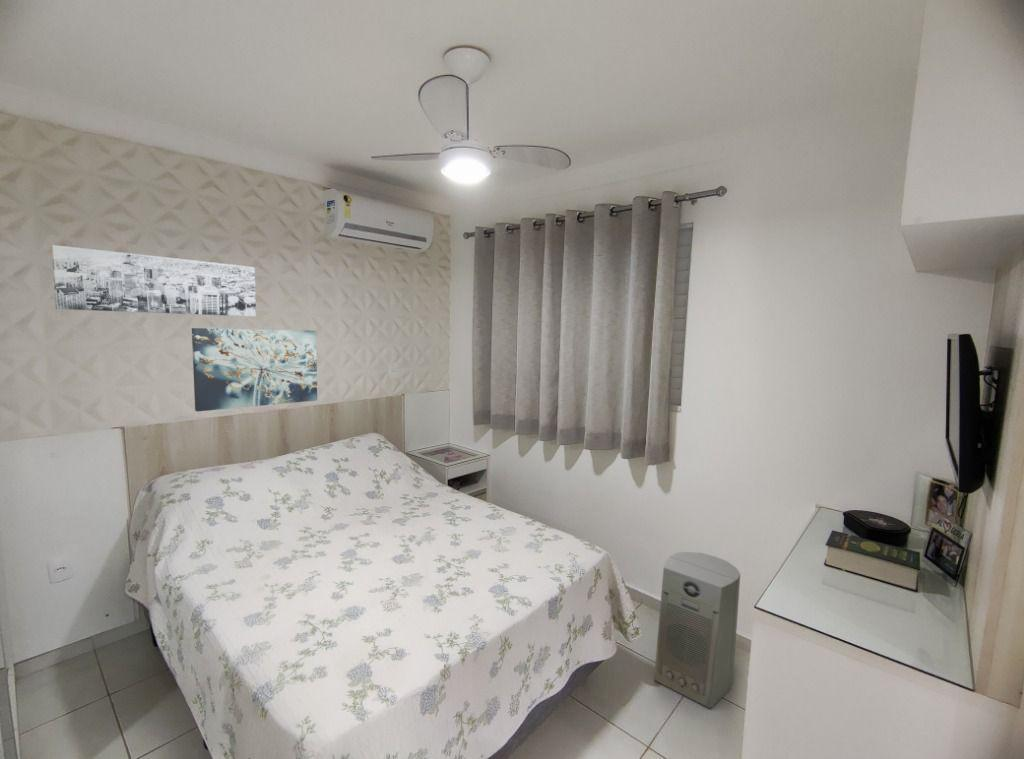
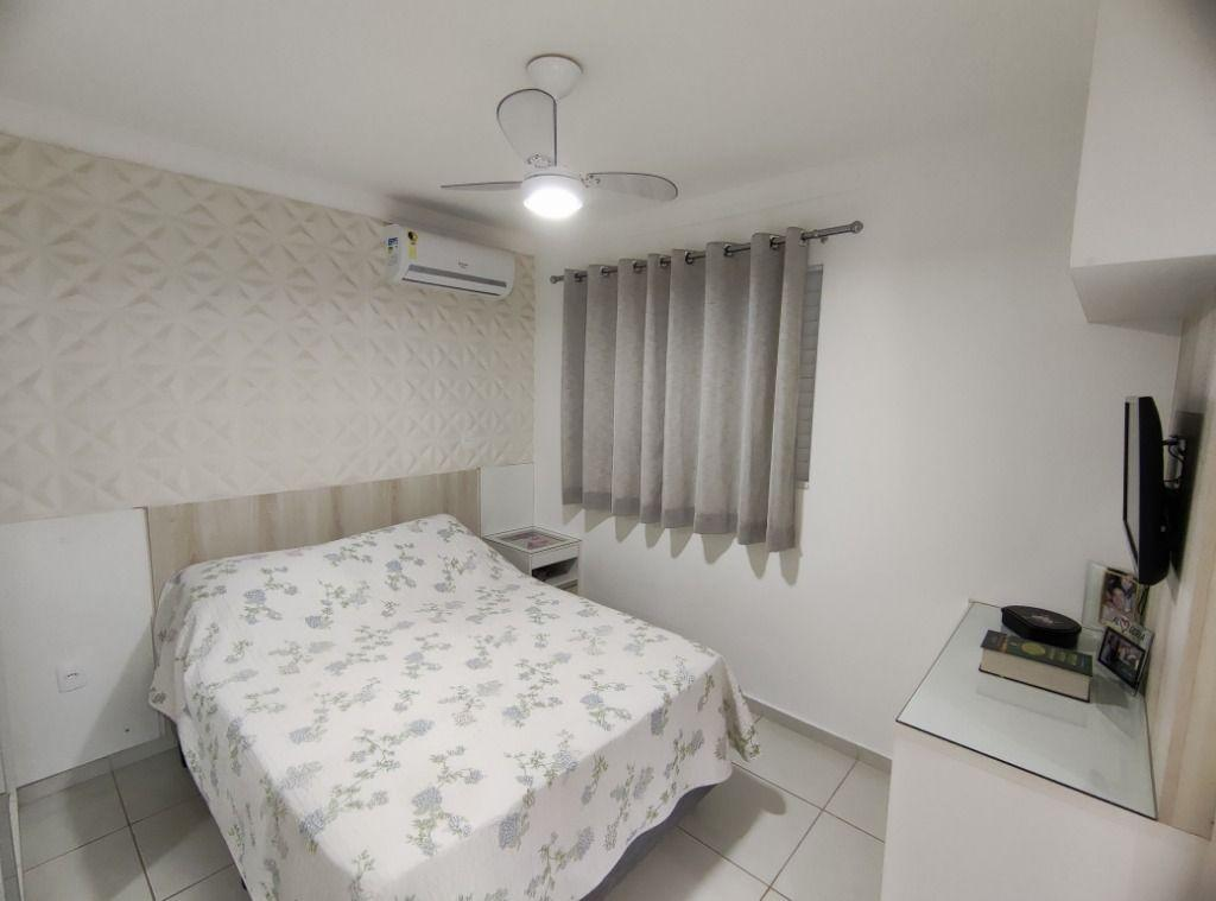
- wall art [51,244,257,318]
- wall art [191,327,318,412]
- fan [653,551,741,709]
